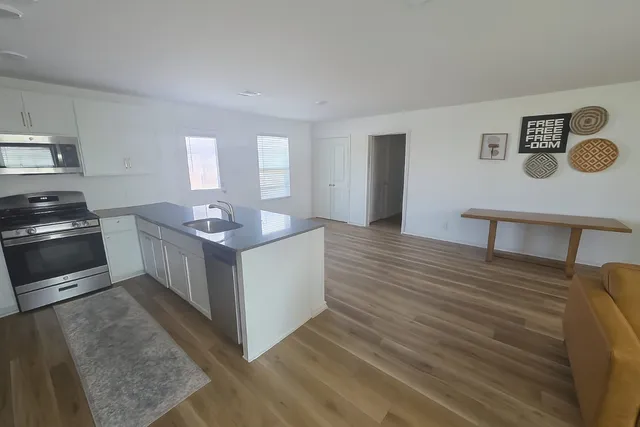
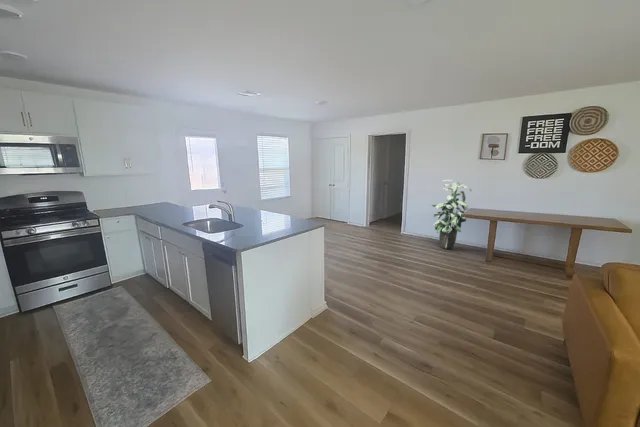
+ indoor plant [430,178,472,250]
